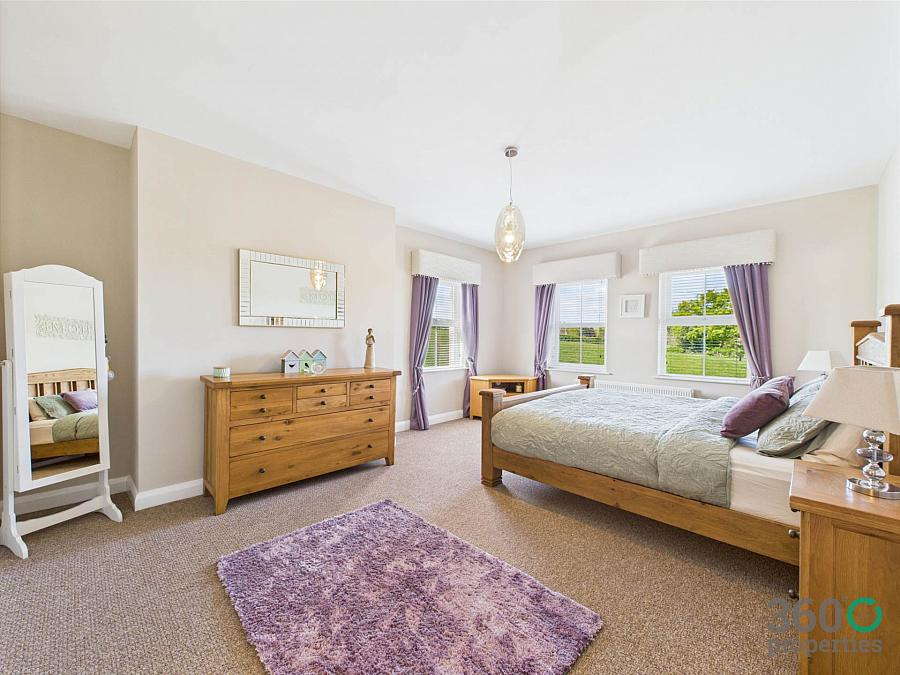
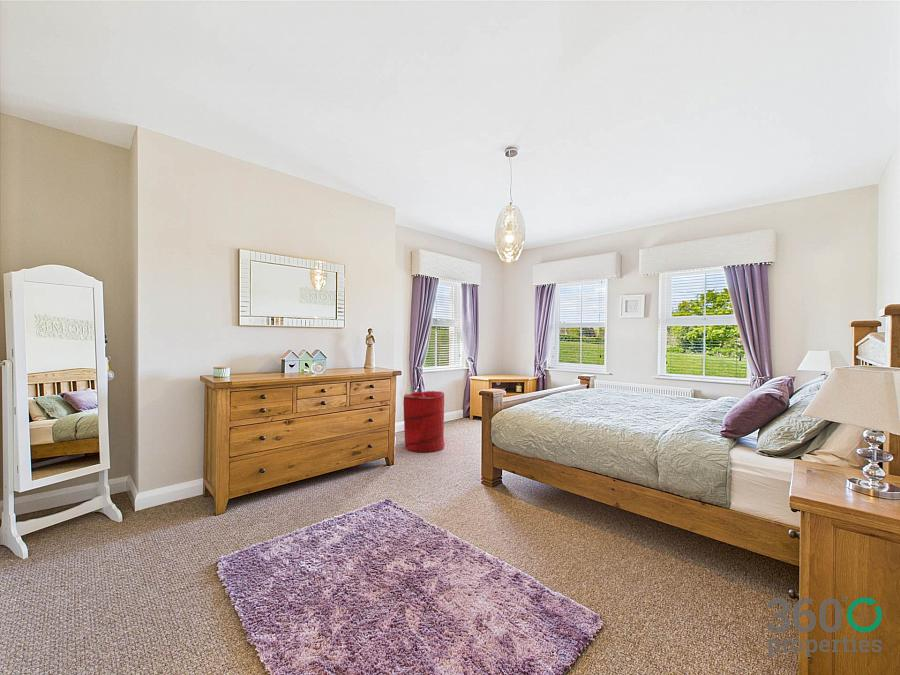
+ laundry hamper [402,390,446,454]
